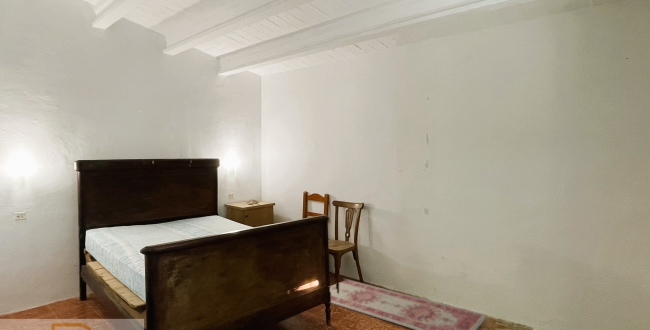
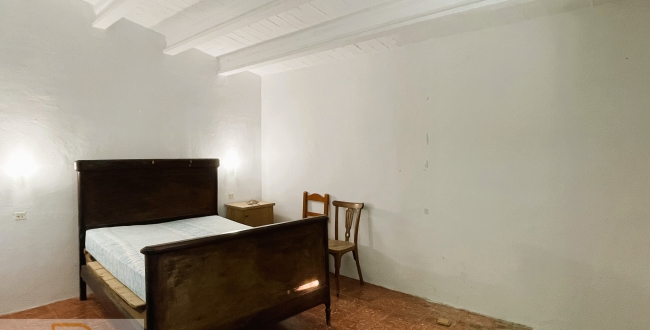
- rug [329,278,489,330]
